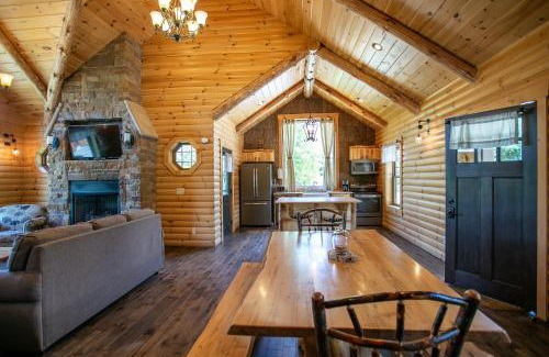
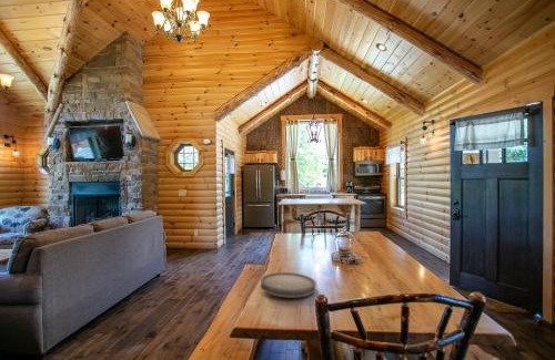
+ plate [260,271,316,299]
